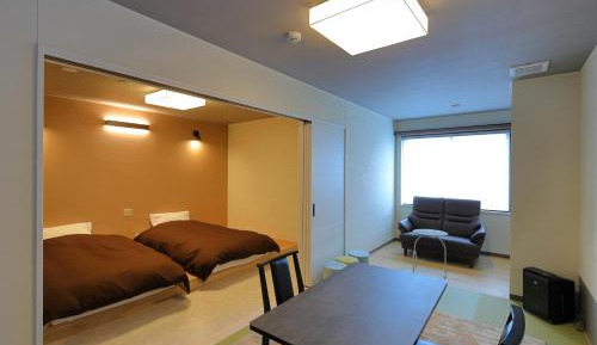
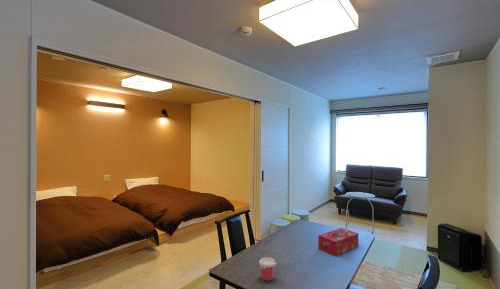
+ cup [258,257,277,282]
+ tissue box [317,227,359,257]
